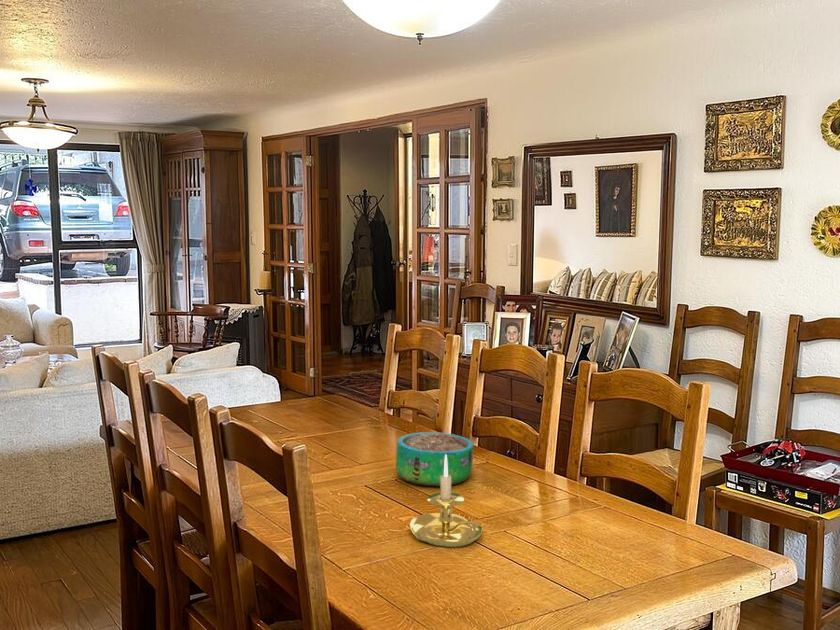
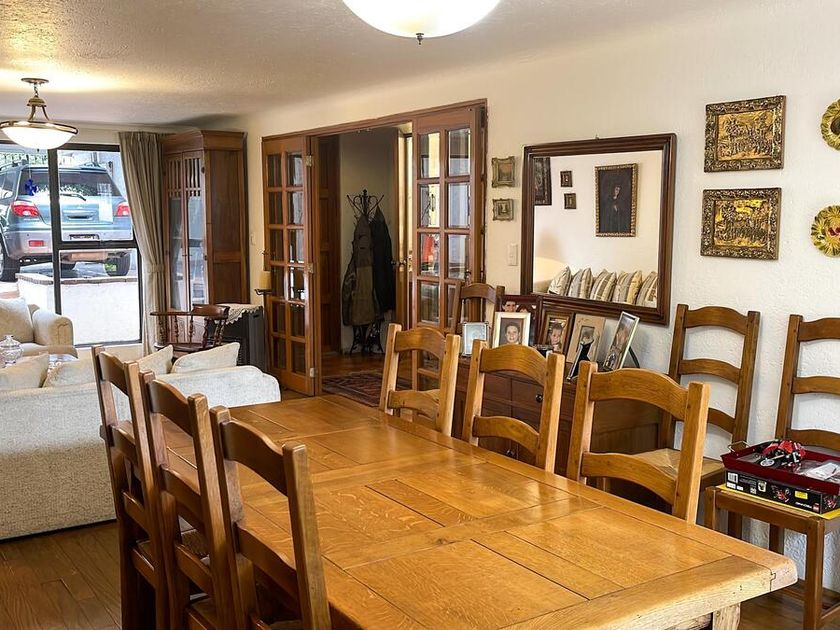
- decorative bowl [395,431,474,487]
- candle holder [409,454,483,548]
